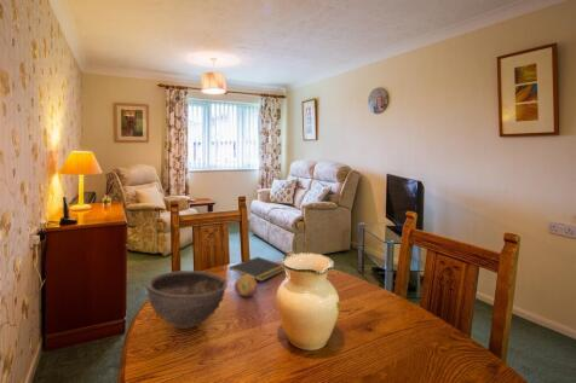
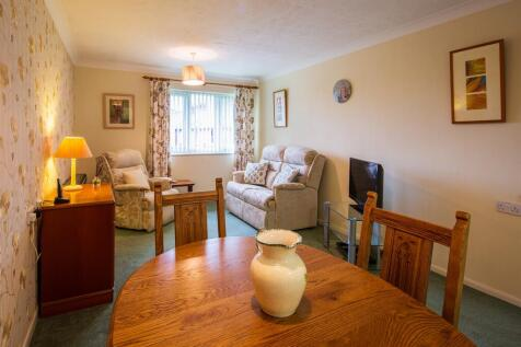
- bowl [145,269,229,330]
- fruit [234,274,258,297]
- notepad [227,256,284,283]
